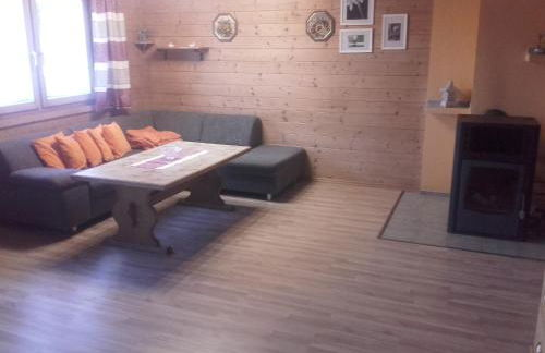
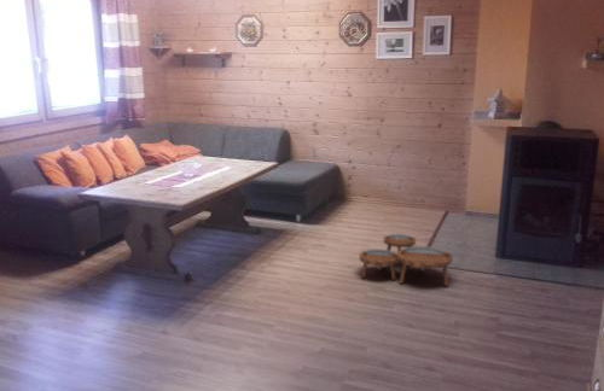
+ nesting tables [358,233,454,287]
